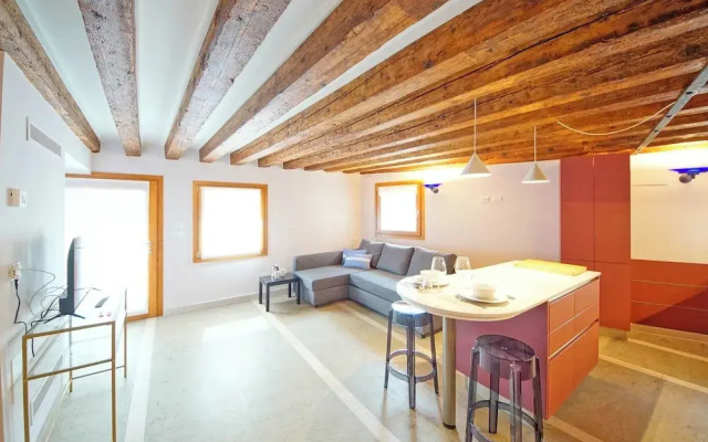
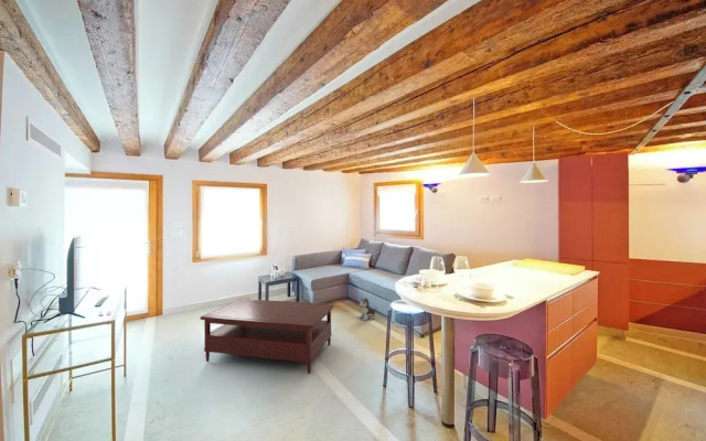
+ coffee table [200,298,335,375]
+ plush toy [357,297,377,321]
